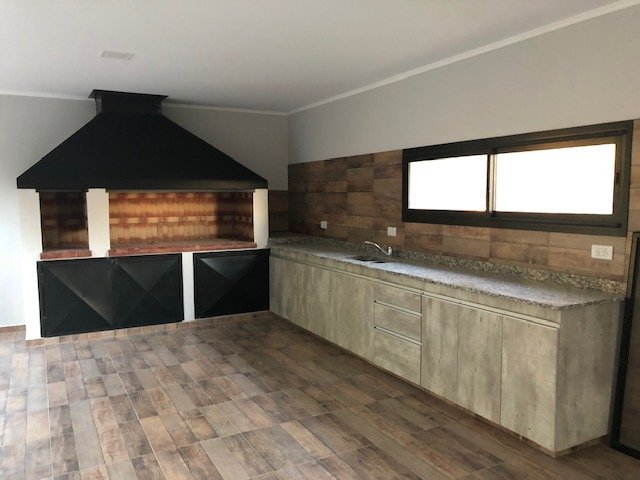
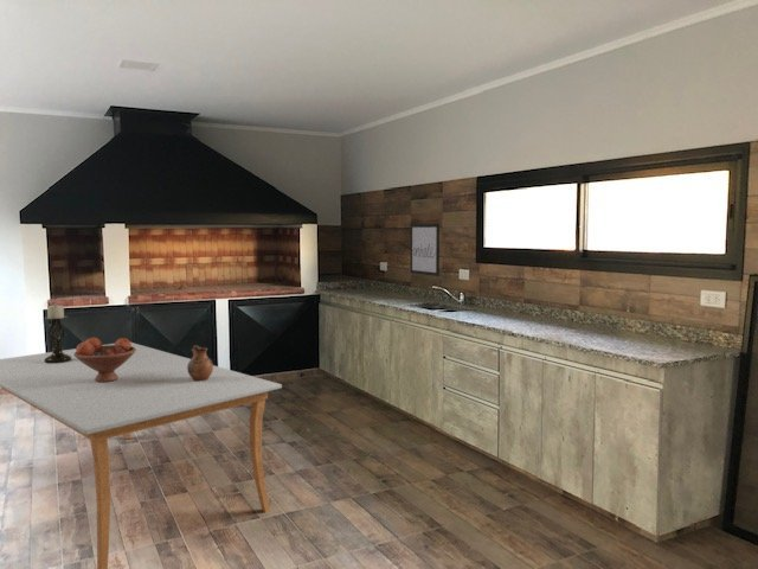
+ pitcher [187,344,214,381]
+ fruit bowl [73,337,136,383]
+ candle holder [43,302,72,364]
+ wall art [410,223,441,277]
+ dining table [0,341,283,569]
